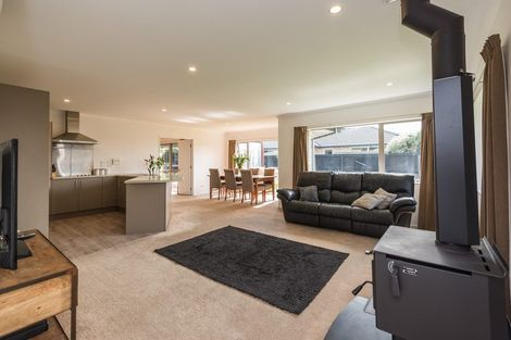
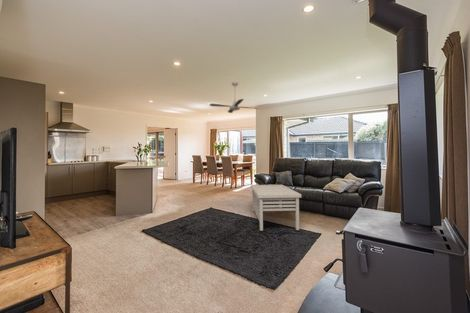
+ coffee table [250,184,302,232]
+ ceiling fan [209,81,260,114]
